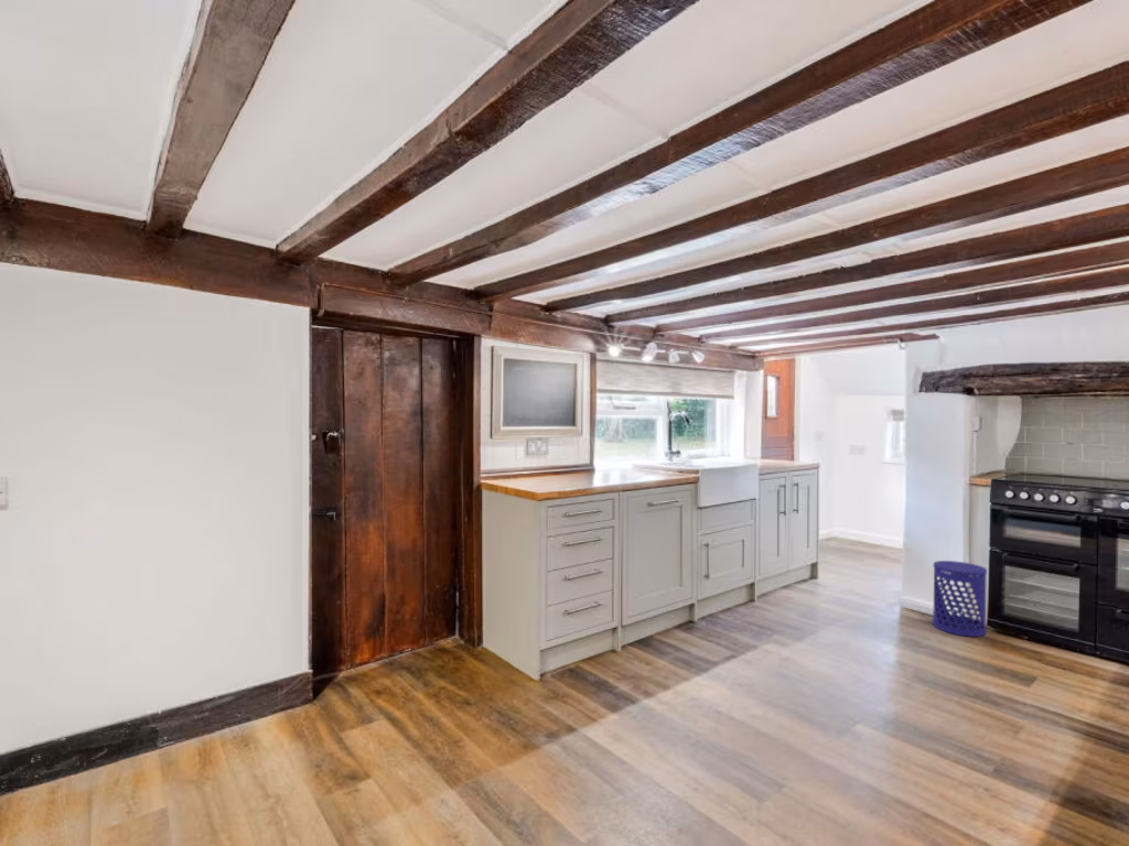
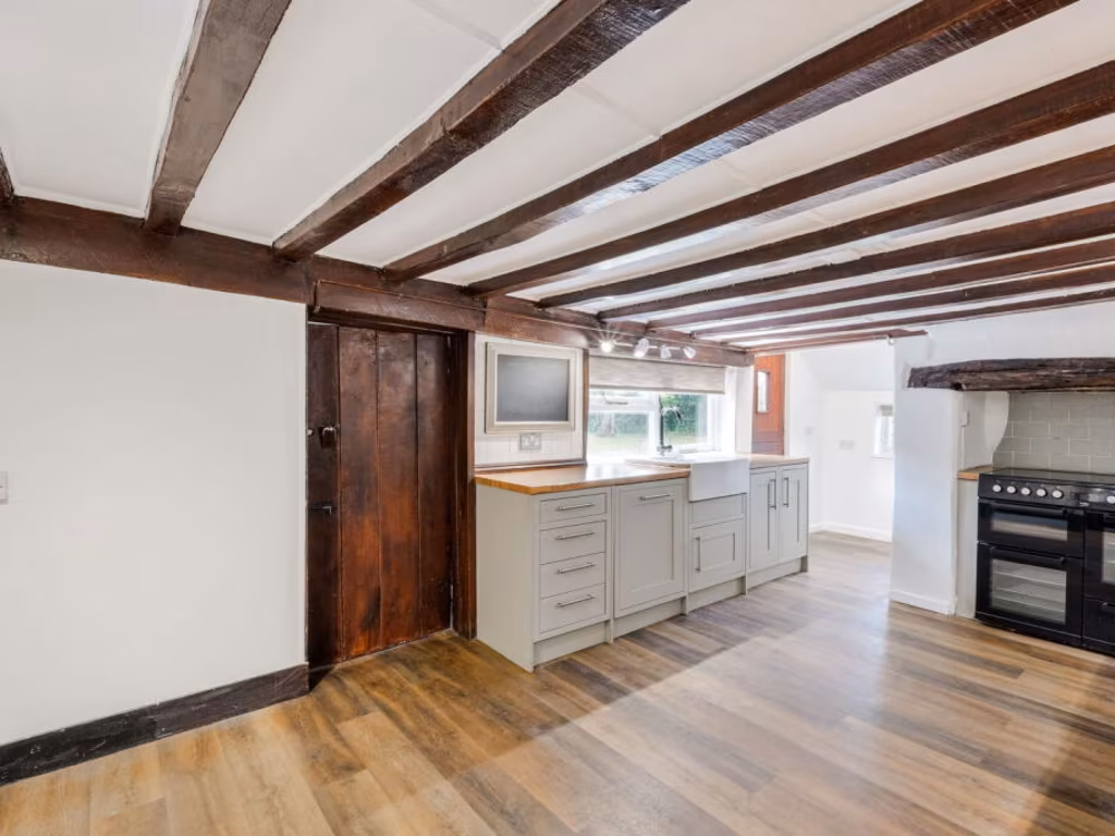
- waste bin [932,560,988,638]
